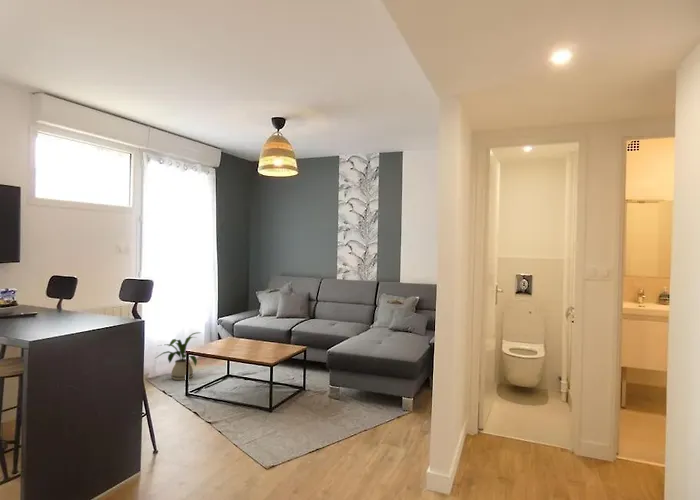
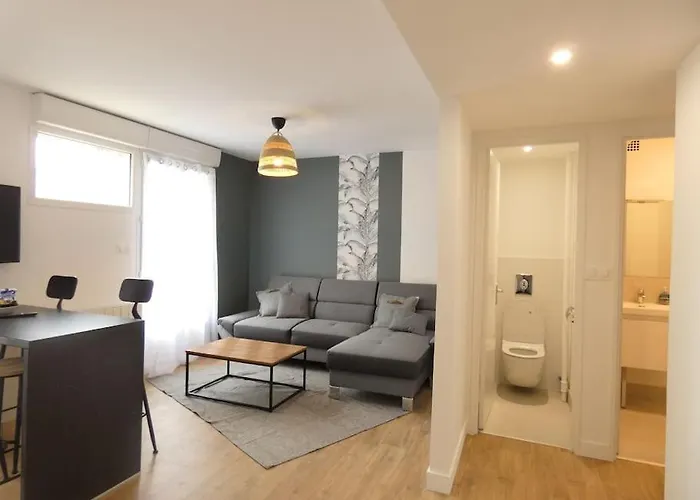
- house plant [153,331,202,381]
